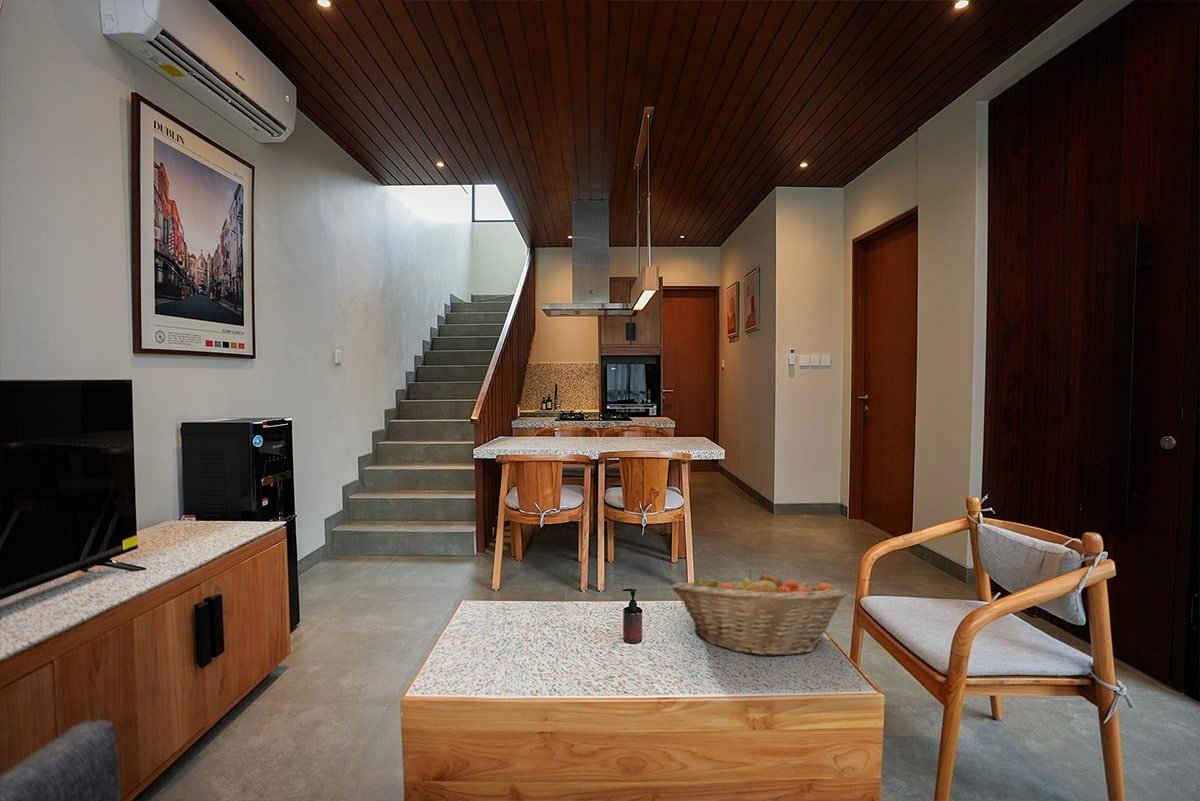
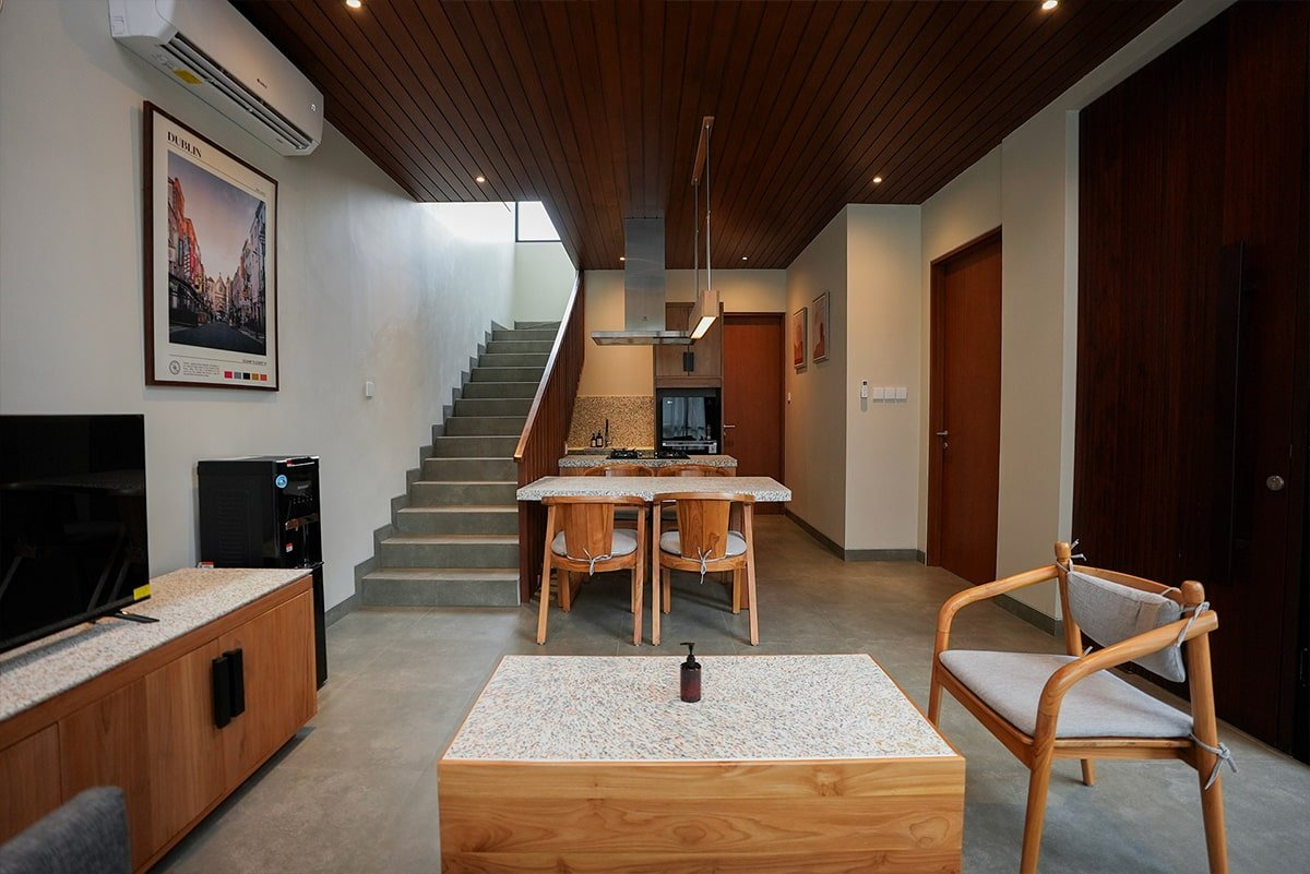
- fruit basket [671,568,847,658]
